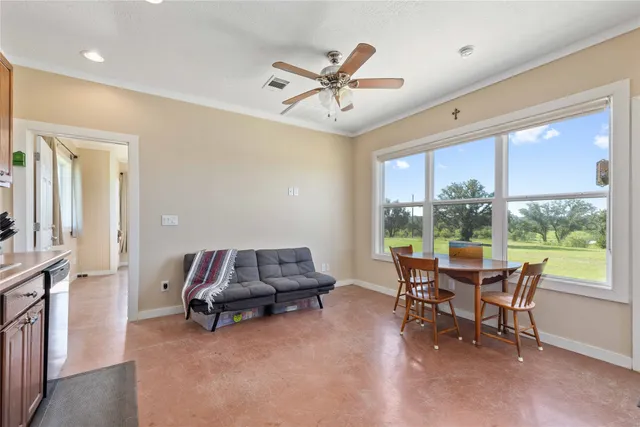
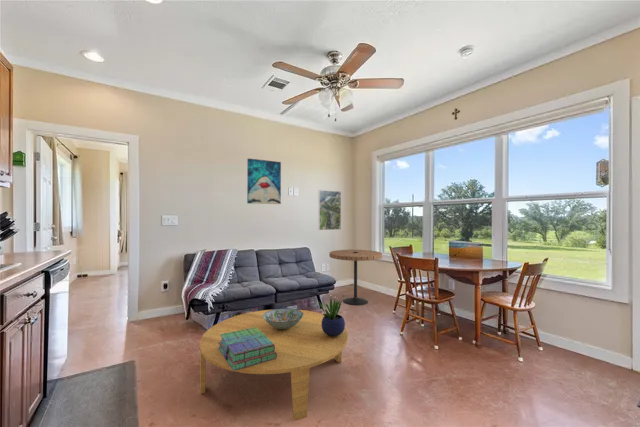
+ wall art [246,157,282,205]
+ side table [328,249,383,306]
+ stack of books [218,327,277,372]
+ coffee table [199,309,349,422]
+ potted plant [316,294,346,336]
+ decorative bowl [263,307,303,329]
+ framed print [317,189,342,231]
